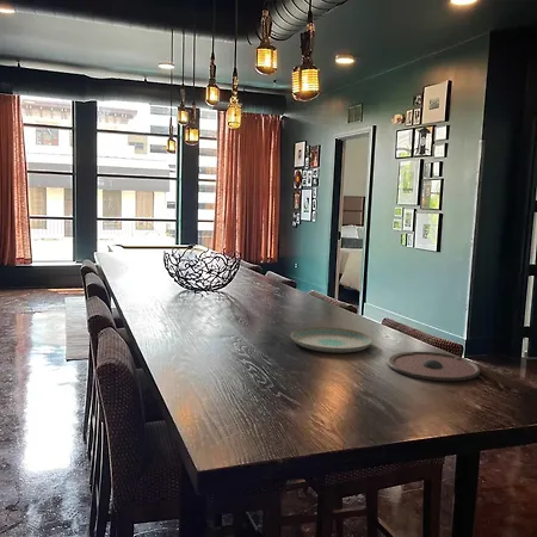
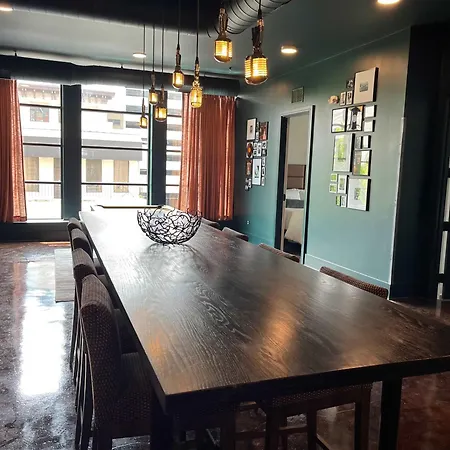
- plate [290,326,374,354]
- plate [387,351,481,383]
